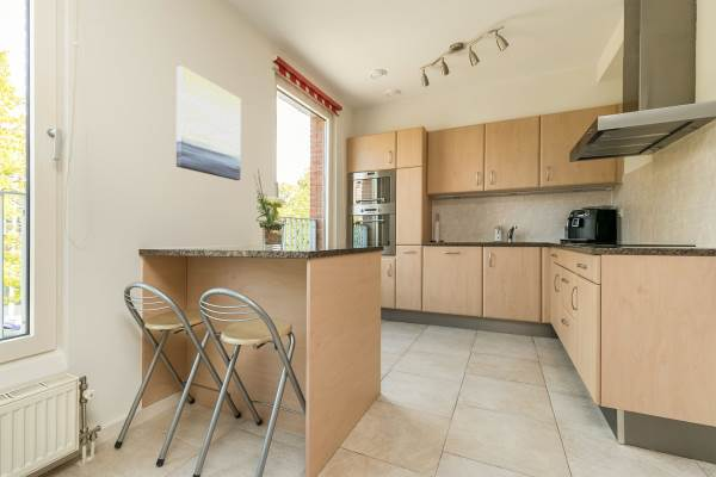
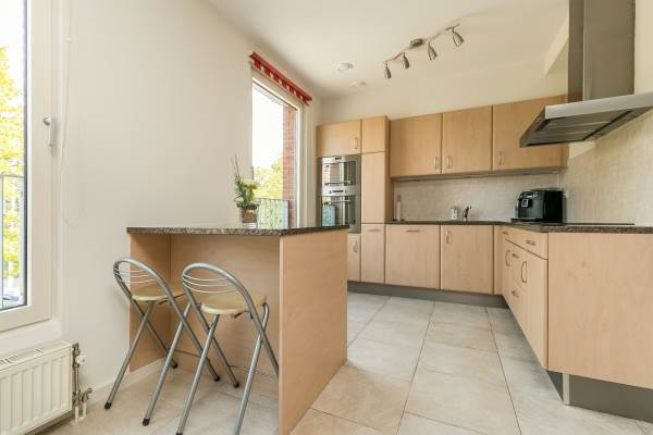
- wall art [175,64,242,181]
